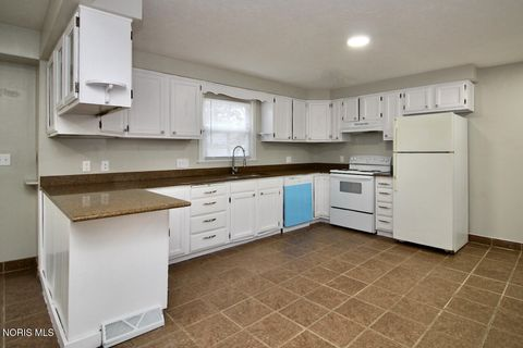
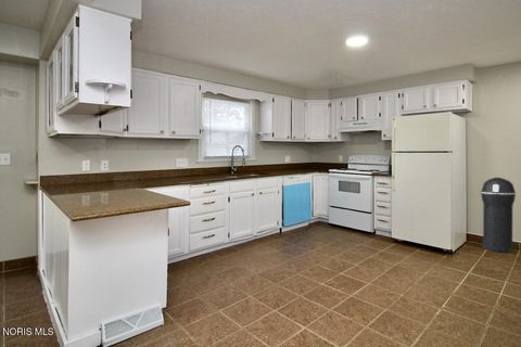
+ trash can [480,177,517,254]
